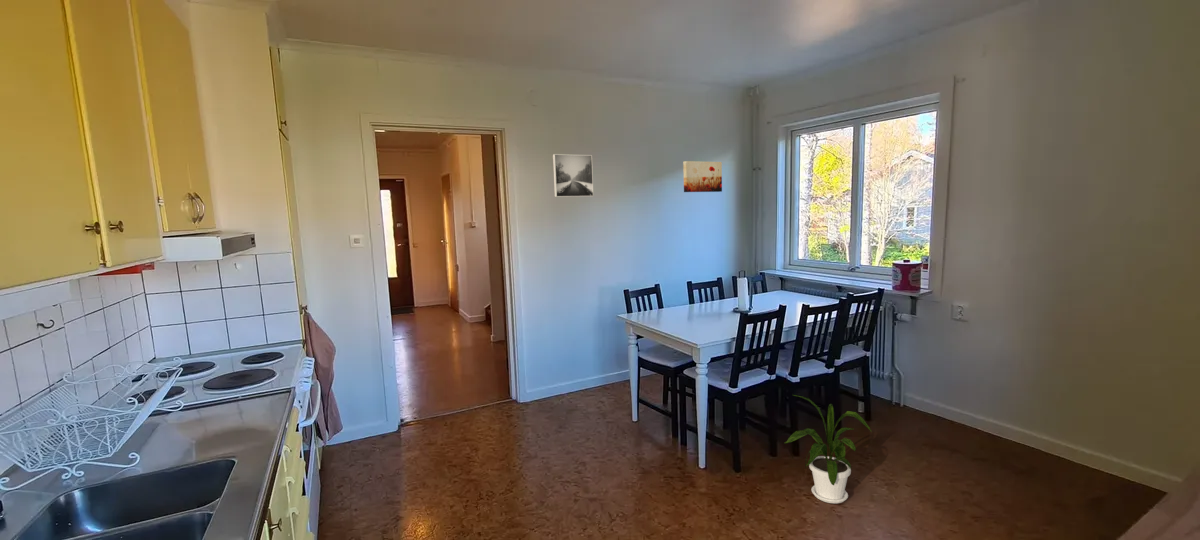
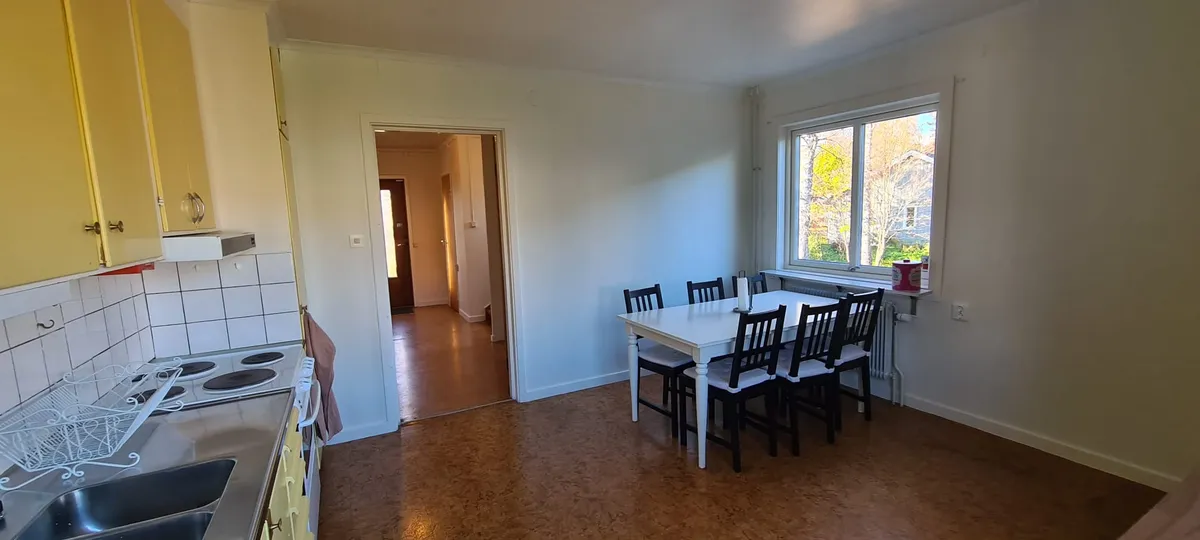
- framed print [552,153,594,198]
- house plant [784,394,872,504]
- wall art [682,160,723,193]
